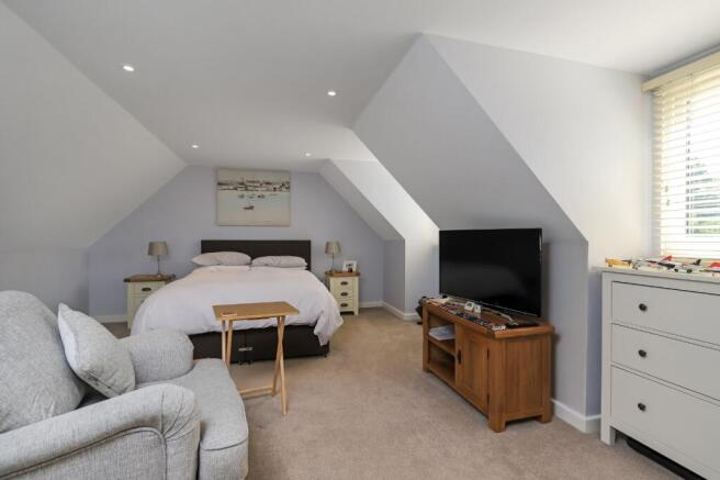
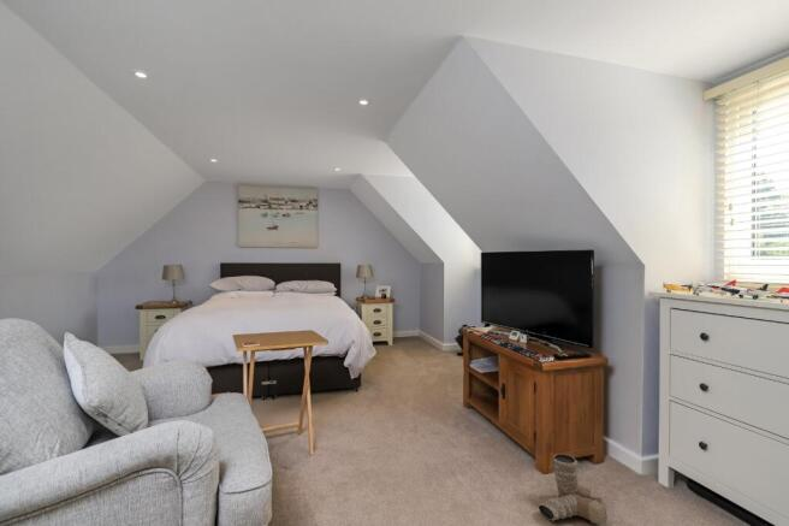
+ boots [536,453,609,526]
